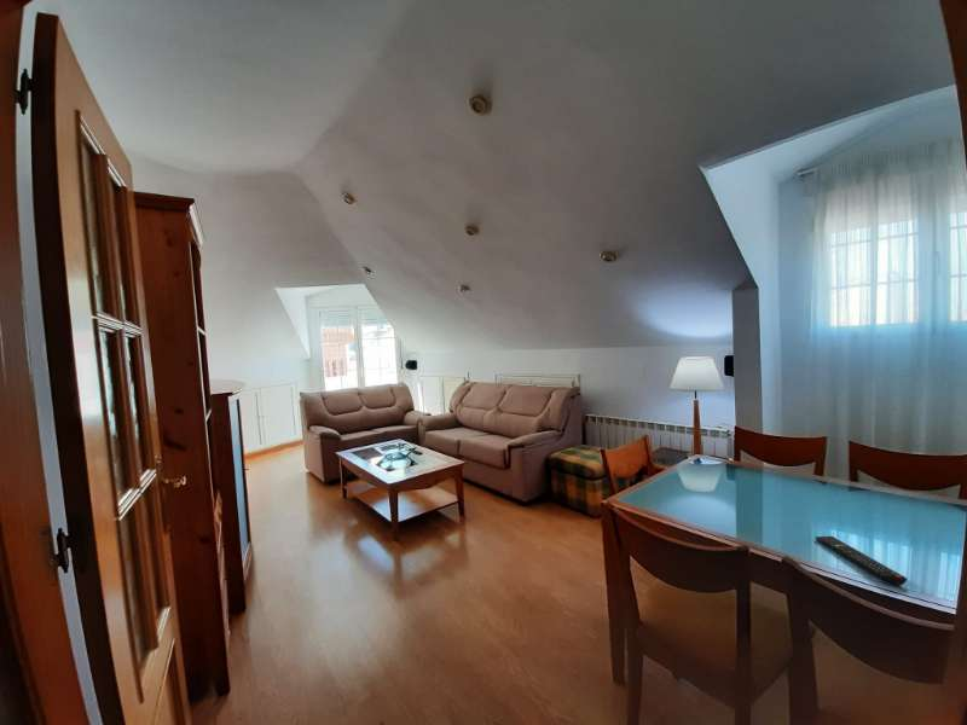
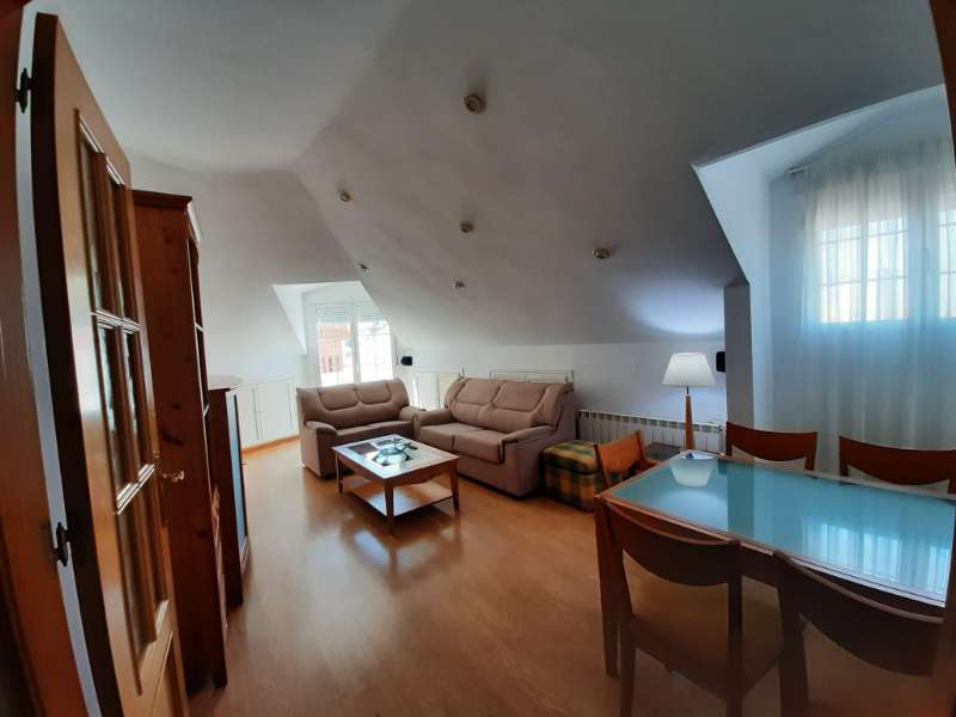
- remote control [815,535,908,586]
